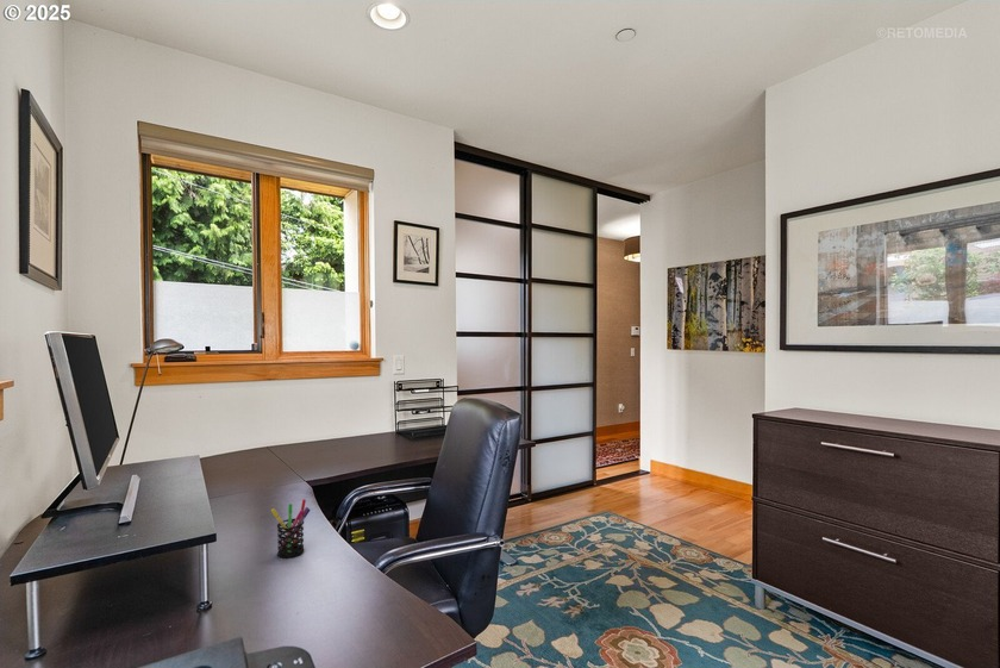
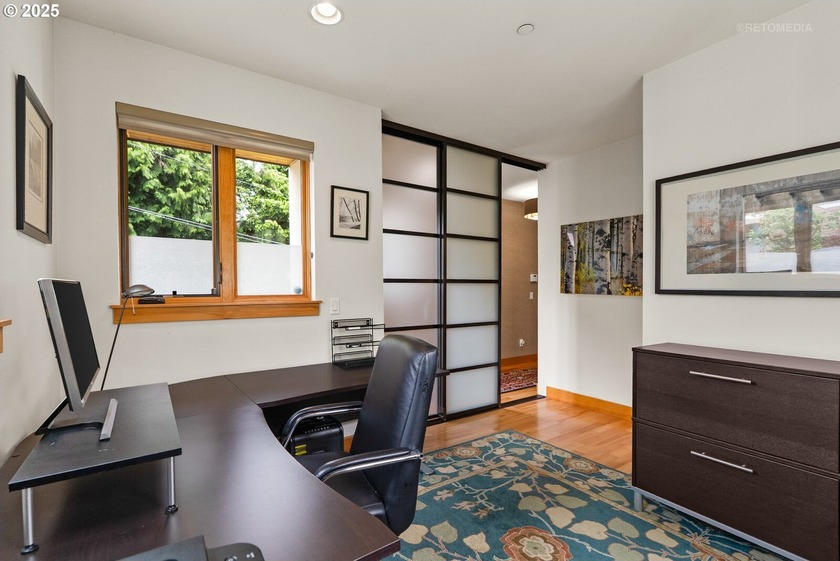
- pen holder [270,498,311,560]
